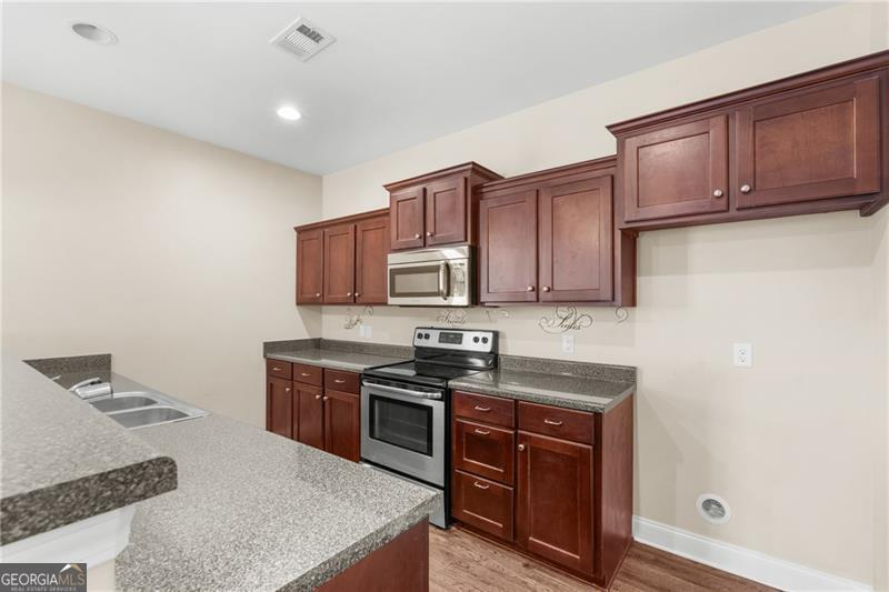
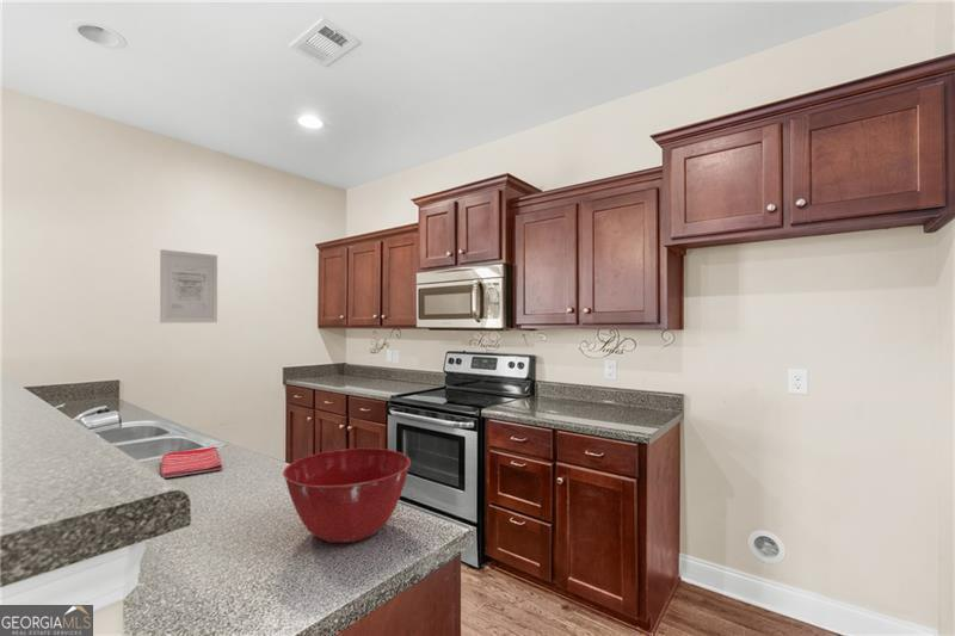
+ wall art [159,248,218,325]
+ dish towel [160,445,223,480]
+ mixing bowl [282,447,412,544]
